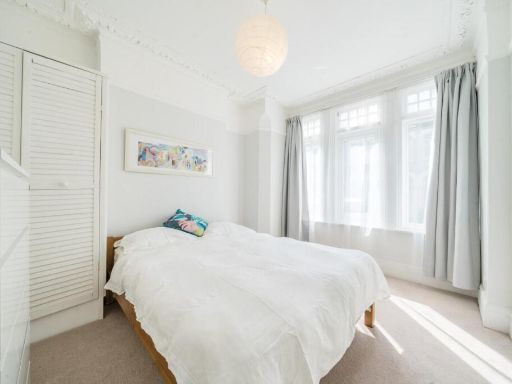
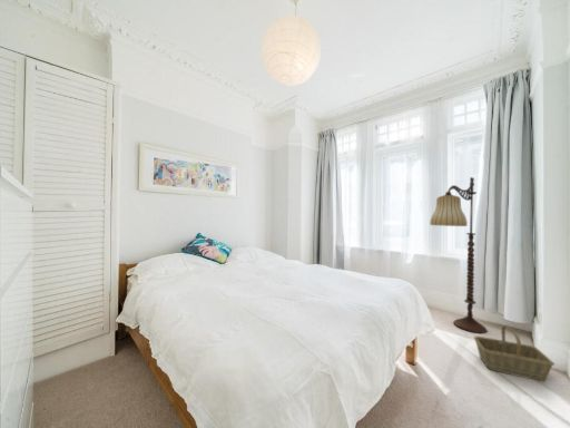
+ basket [473,324,556,382]
+ floor lamp [429,176,488,334]
